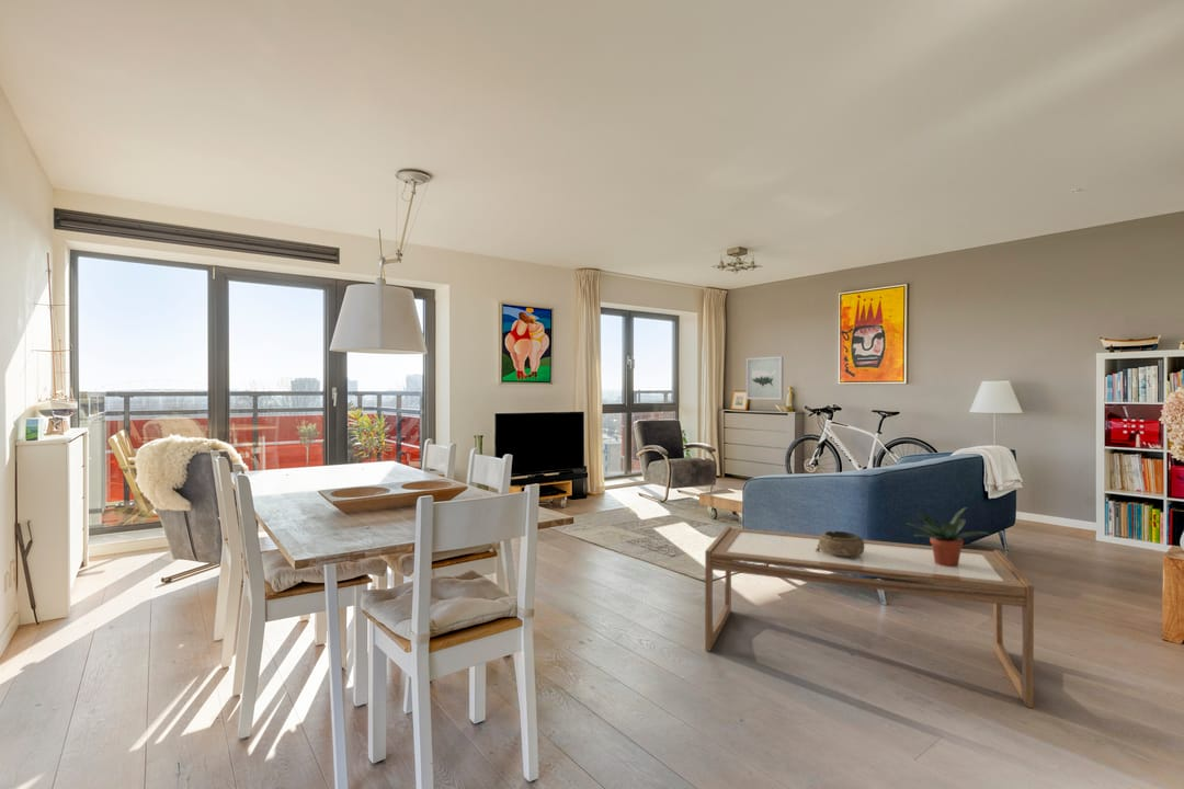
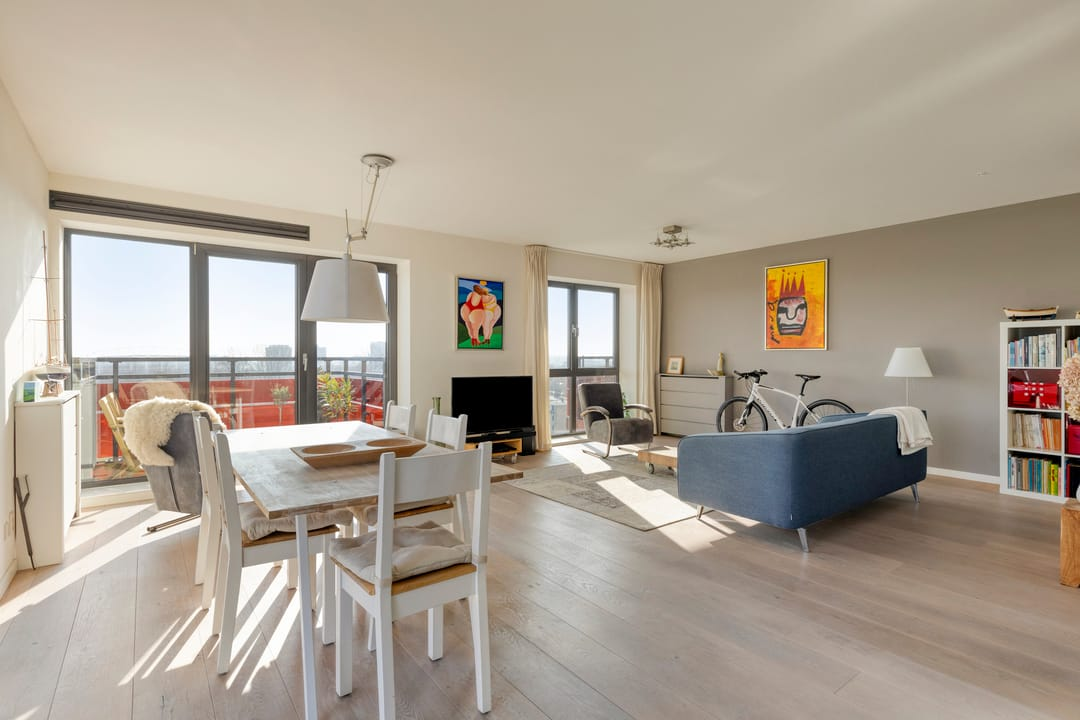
- coffee table [704,525,1035,709]
- potted plant [906,506,991,567]
- decorative bowl [816,530,864,560]
- wall art [745,355,785,401]
